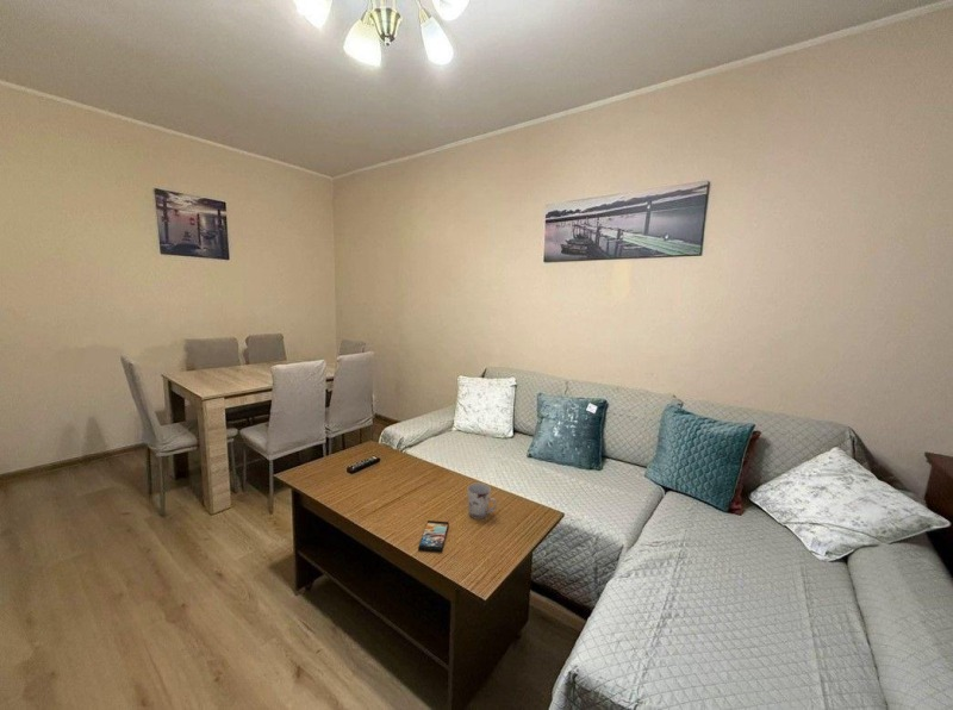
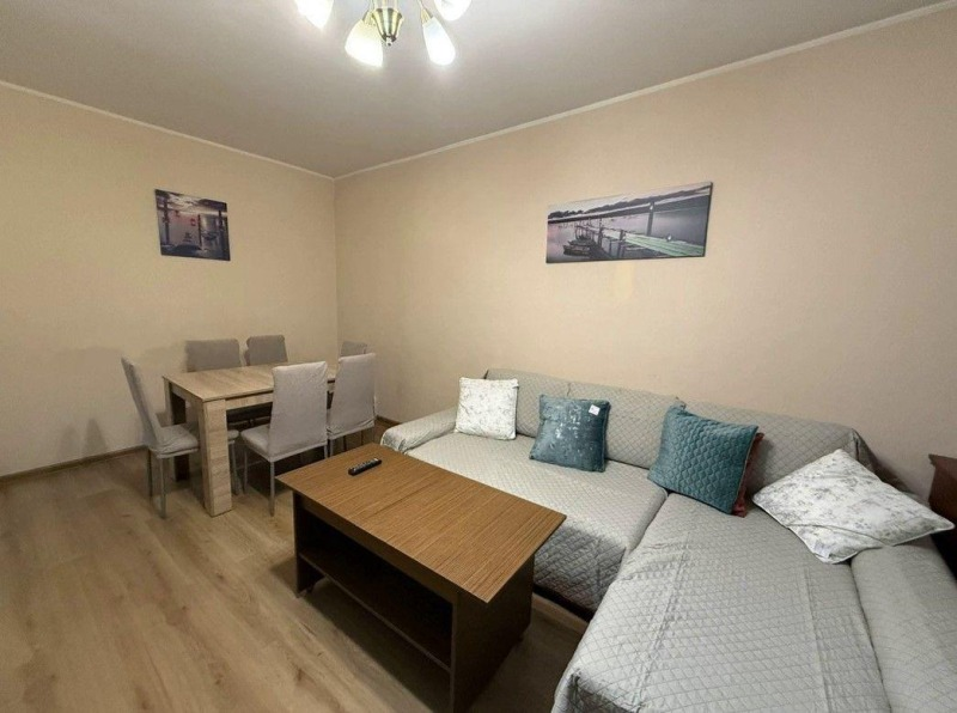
- smartphone [417,519,450,553]
- cup [466,482,498,521]
